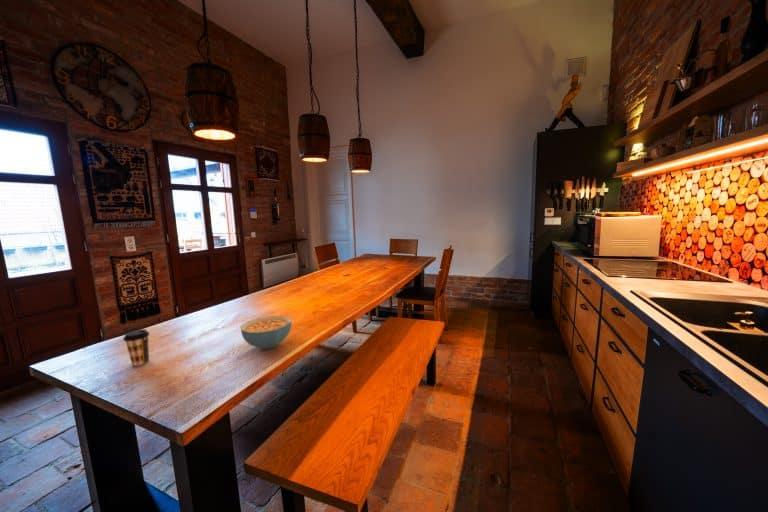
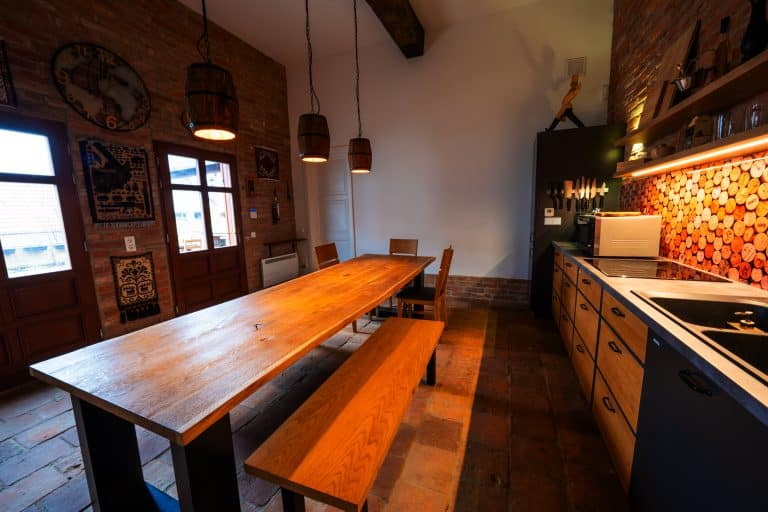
- coffee cup [122,328,150,367]
- cereal bowl [239,315,293,350]
